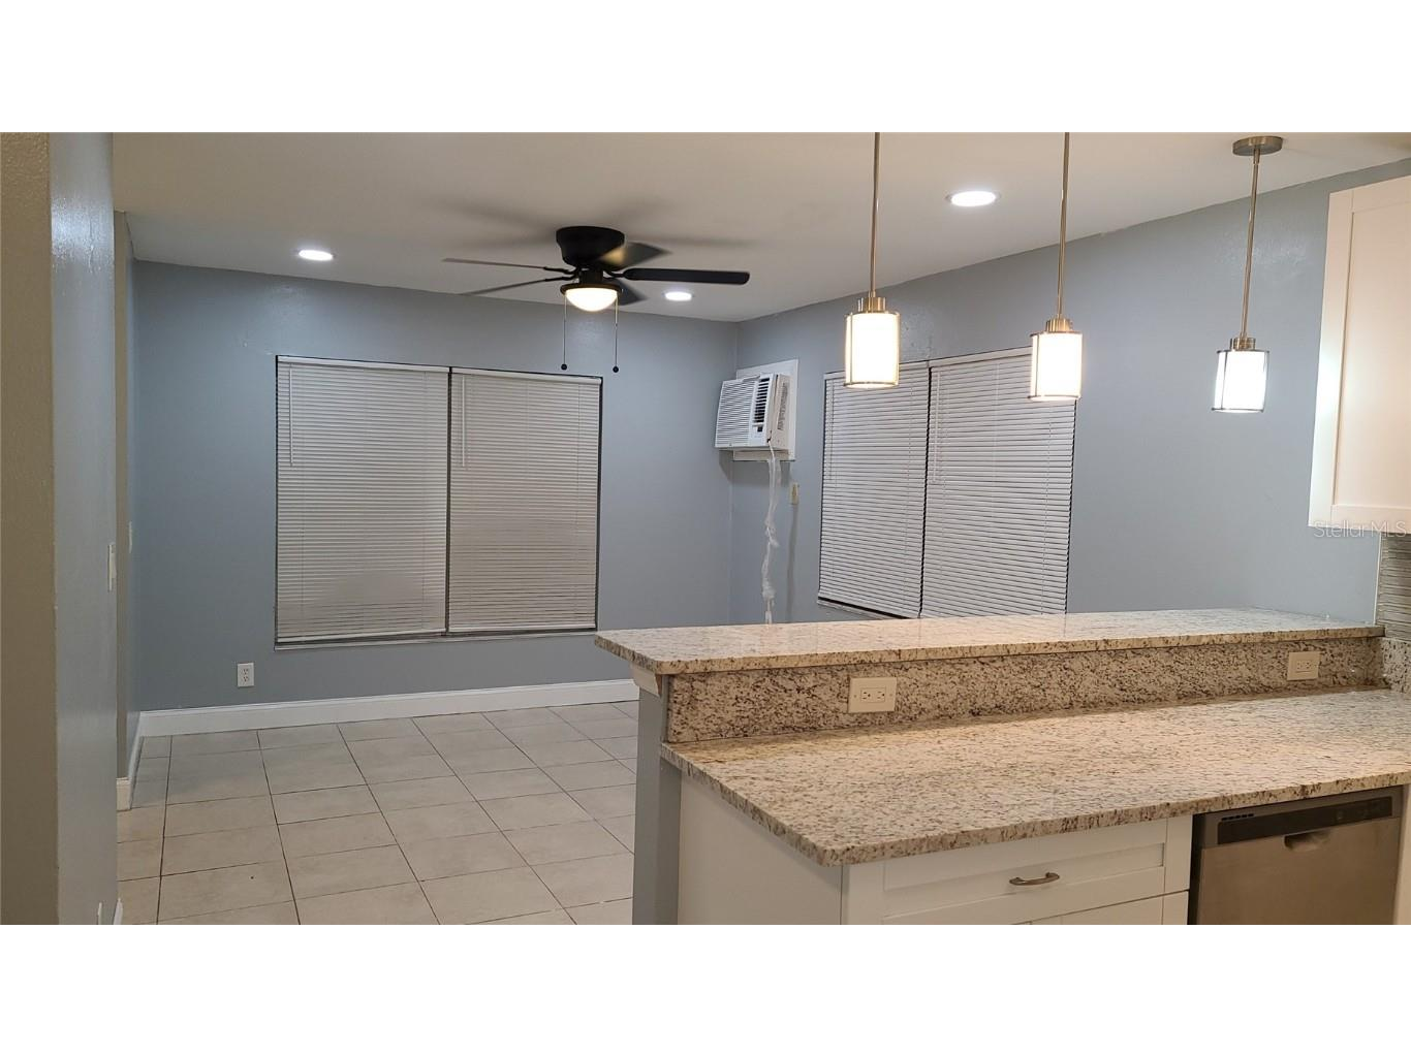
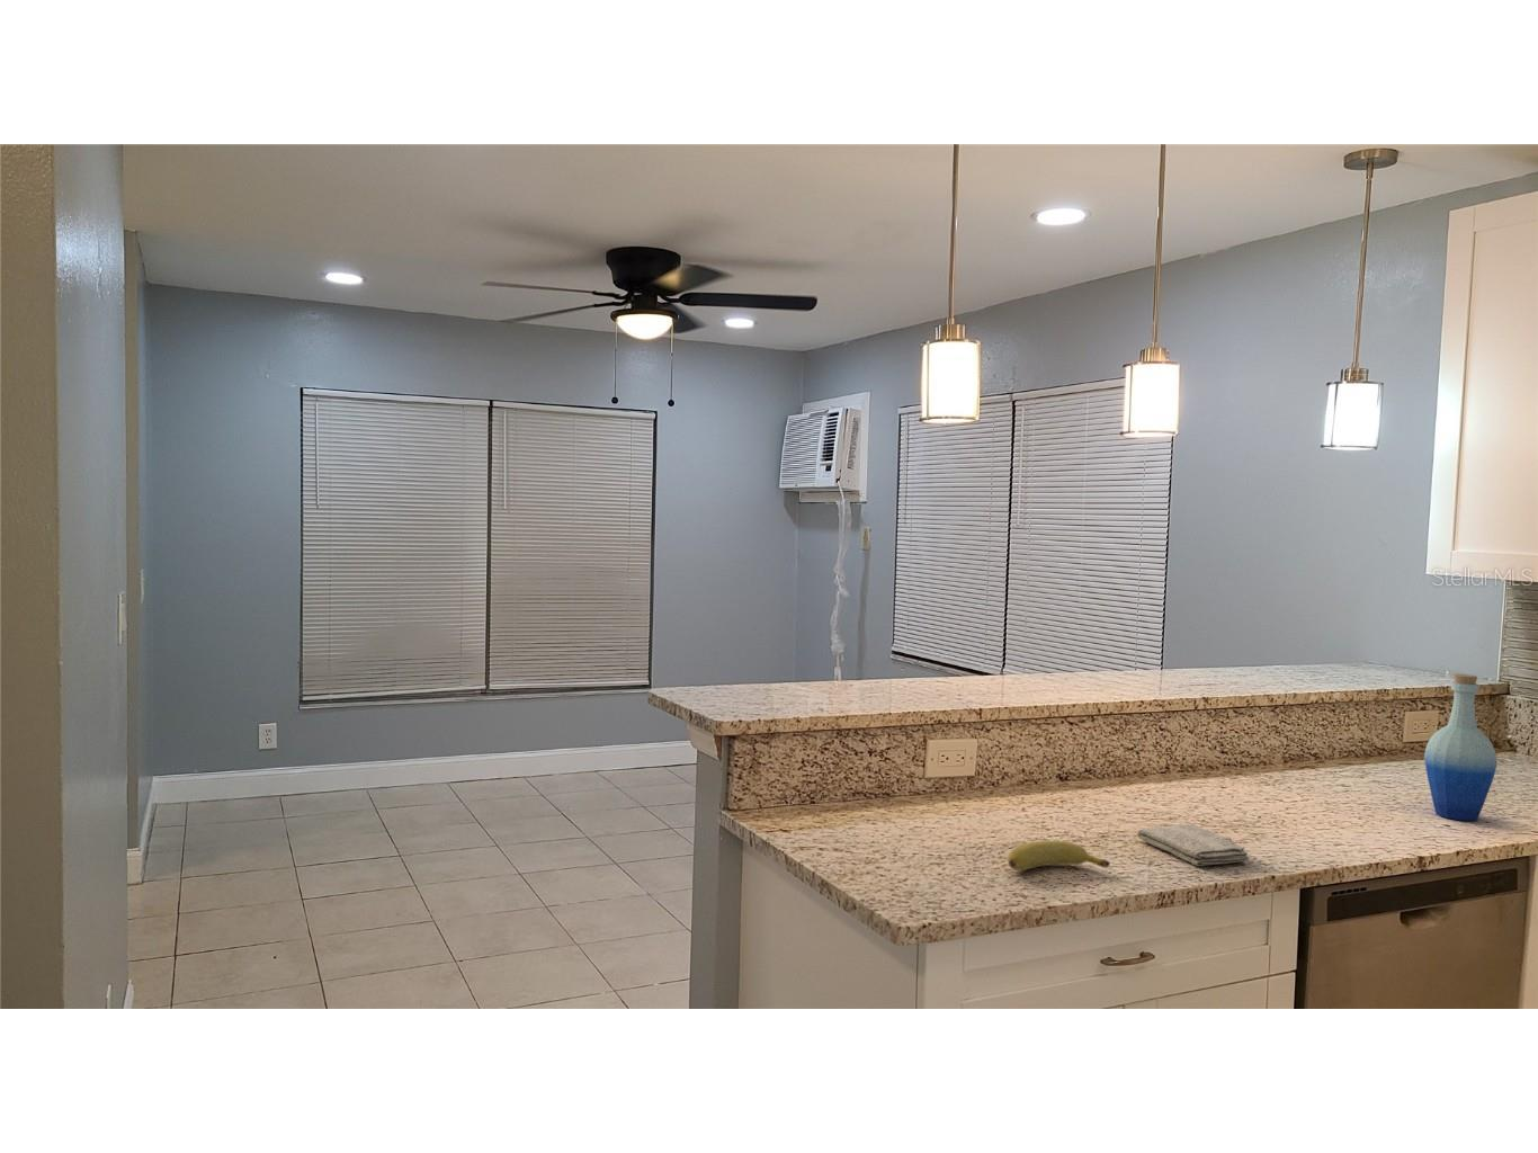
+ washcloth [1136,824,1250,867]
+ banana [1006,841,1112,872]
+ bottle [1423,673,1498,822]
